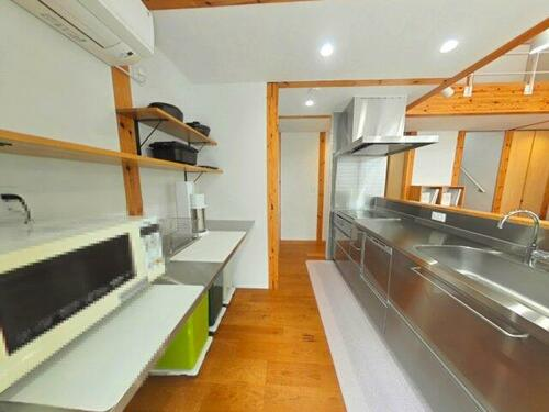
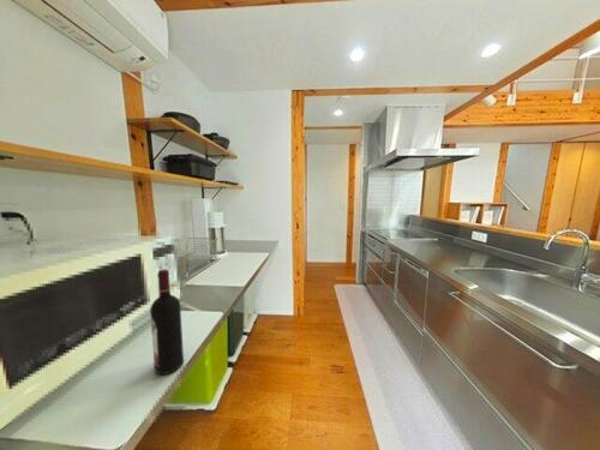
+ wine bottle [149,269,185,376]
